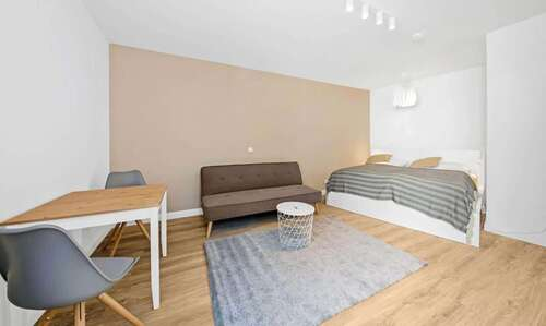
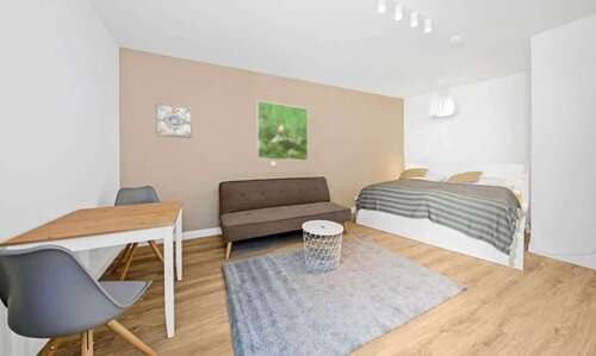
+ wall art [155,102,193,139]
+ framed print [256,100,309,162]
